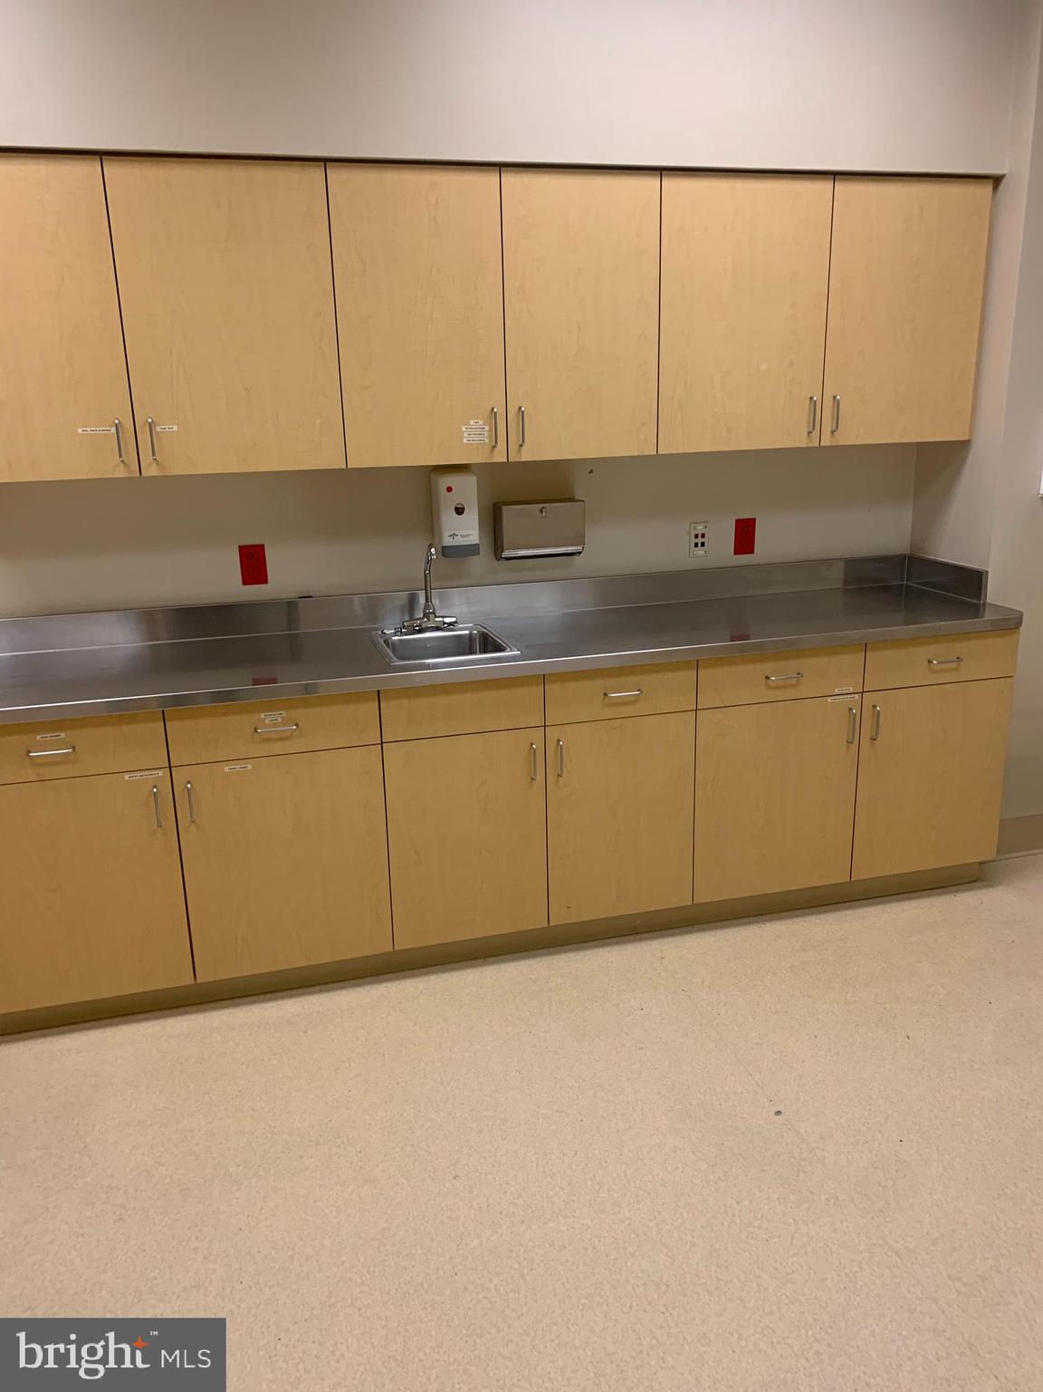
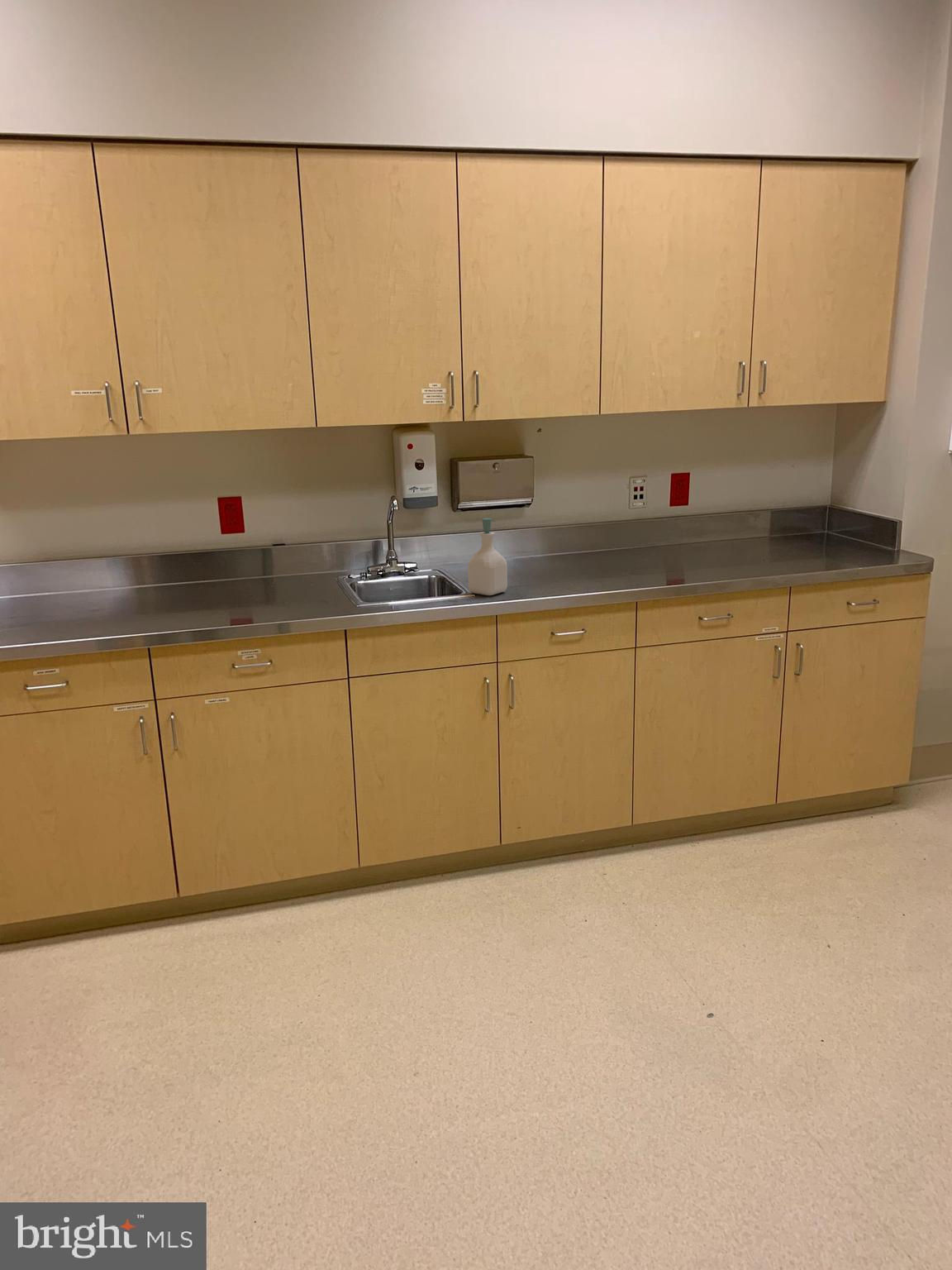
+ soap bottle [467,518,508,596]
